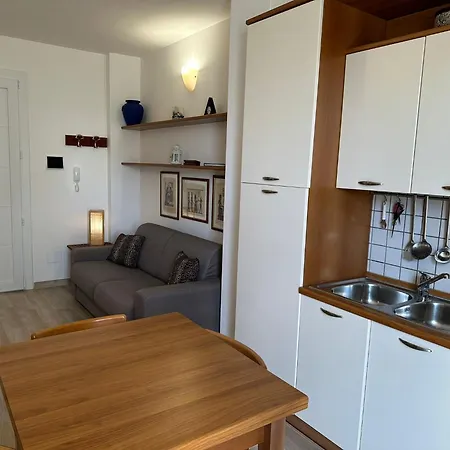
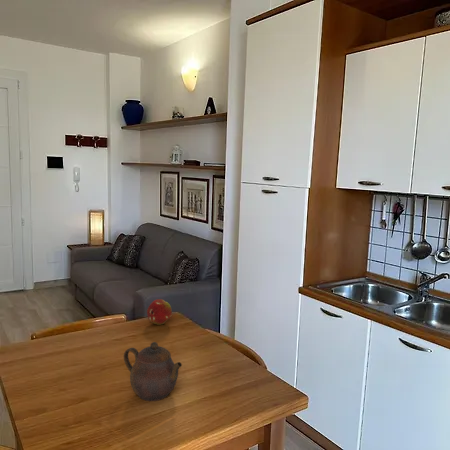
+ fruit [146,298,173,326]
+ teapot [123,341,183,402]
